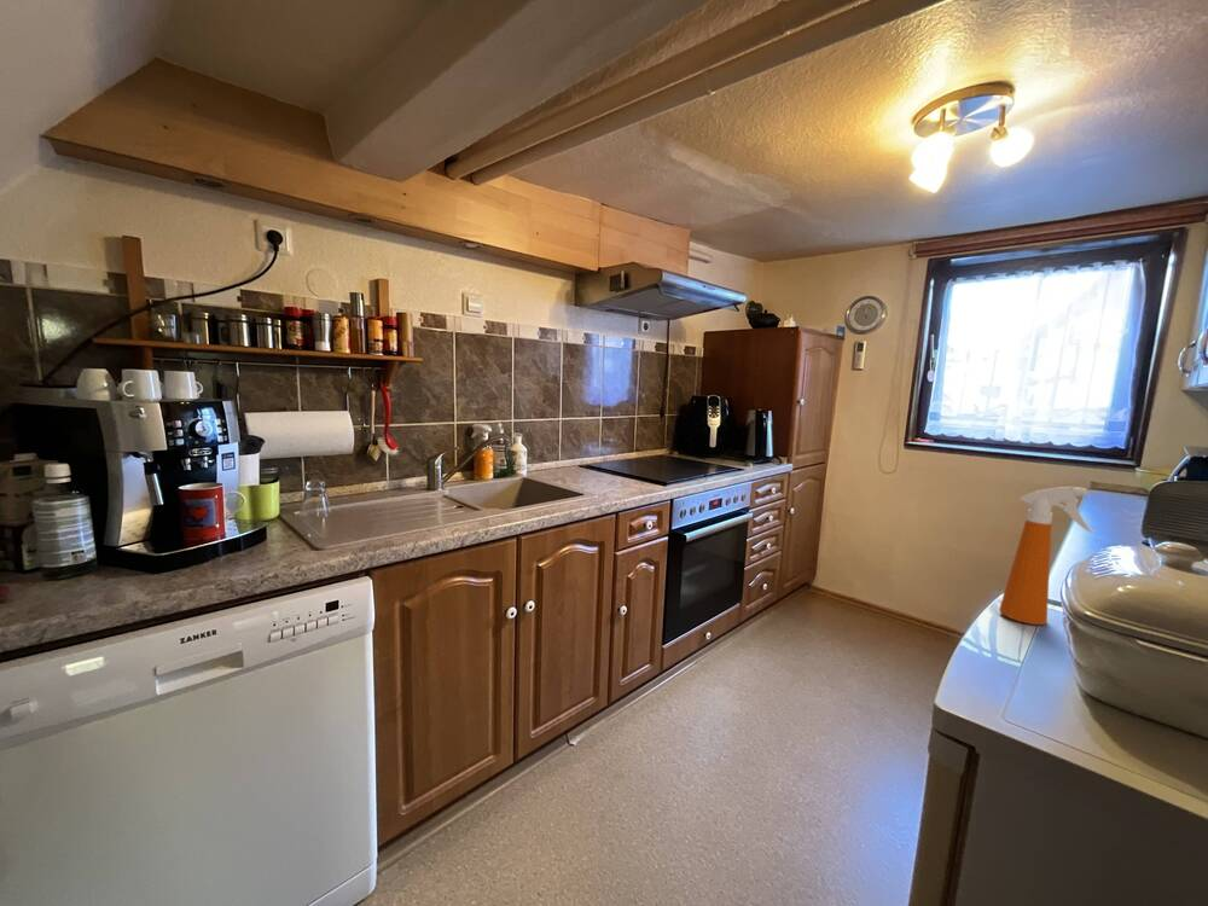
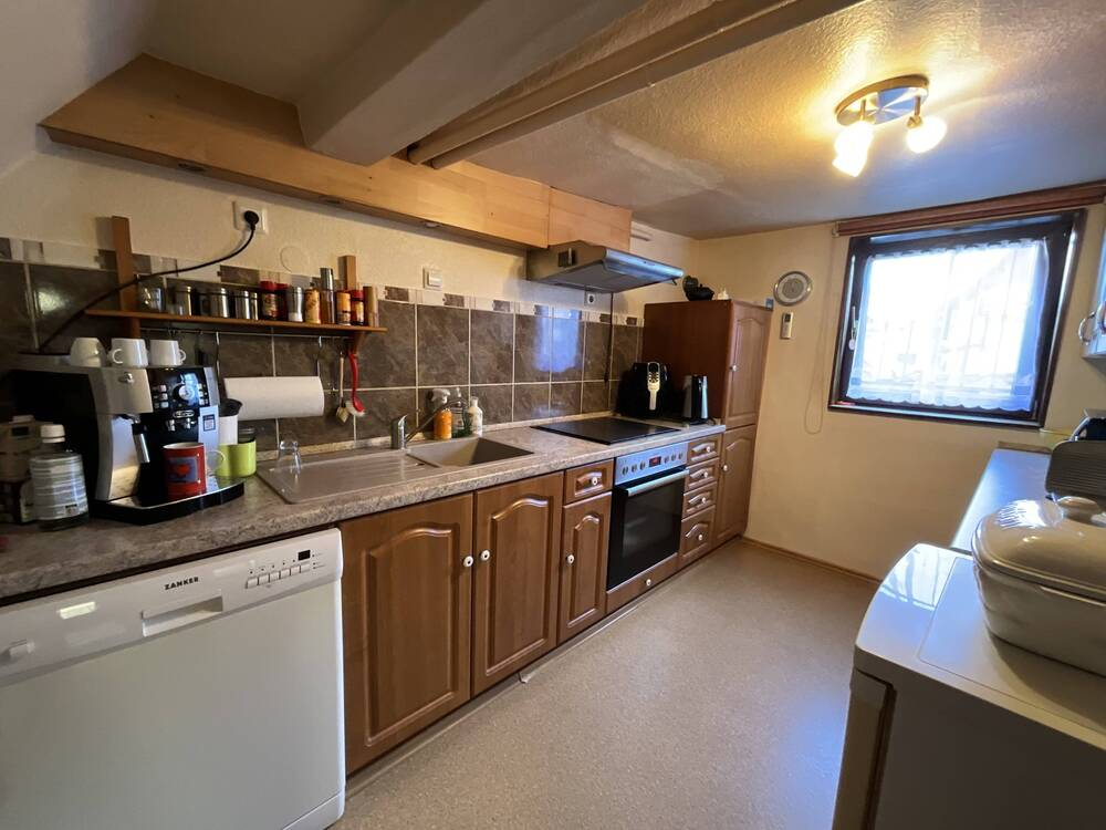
- spray bottle [998,486,1093,626]
